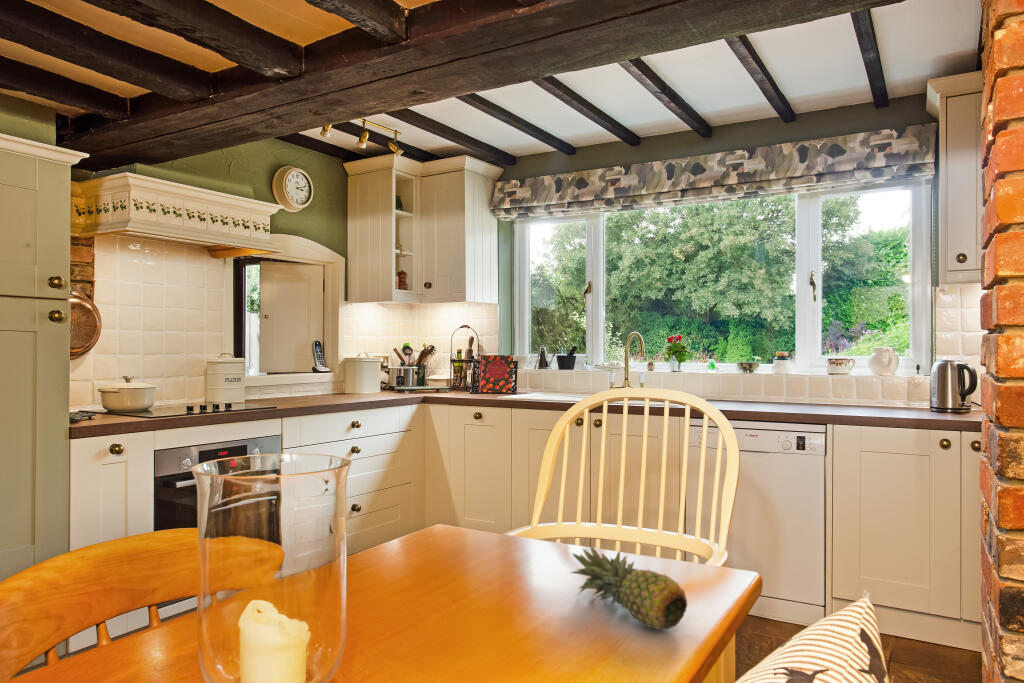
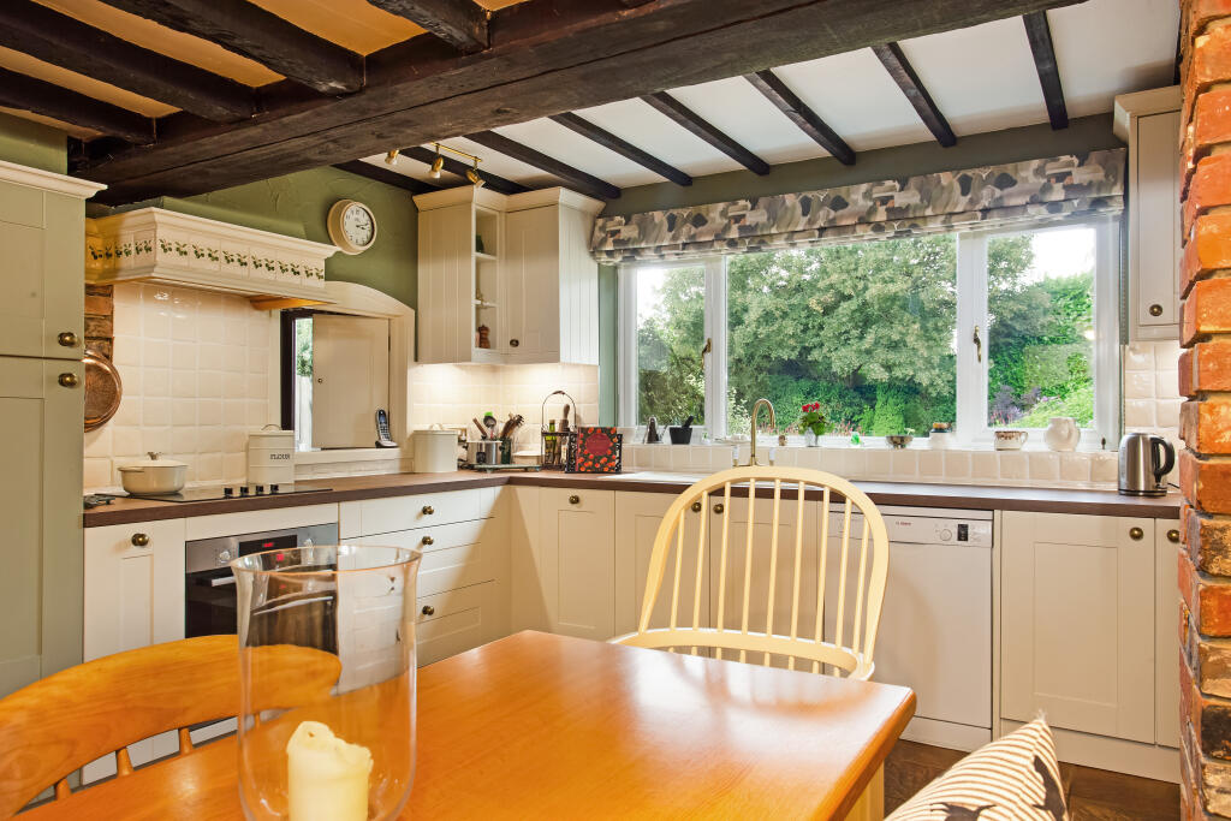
- fruit [569,545,688,630]
